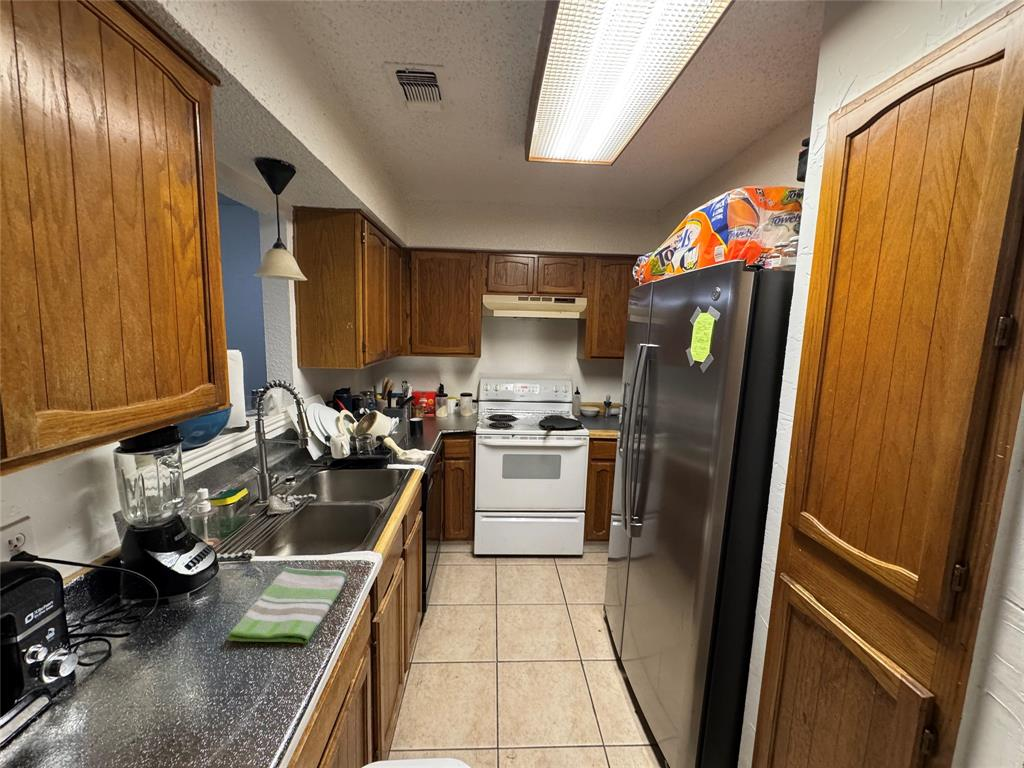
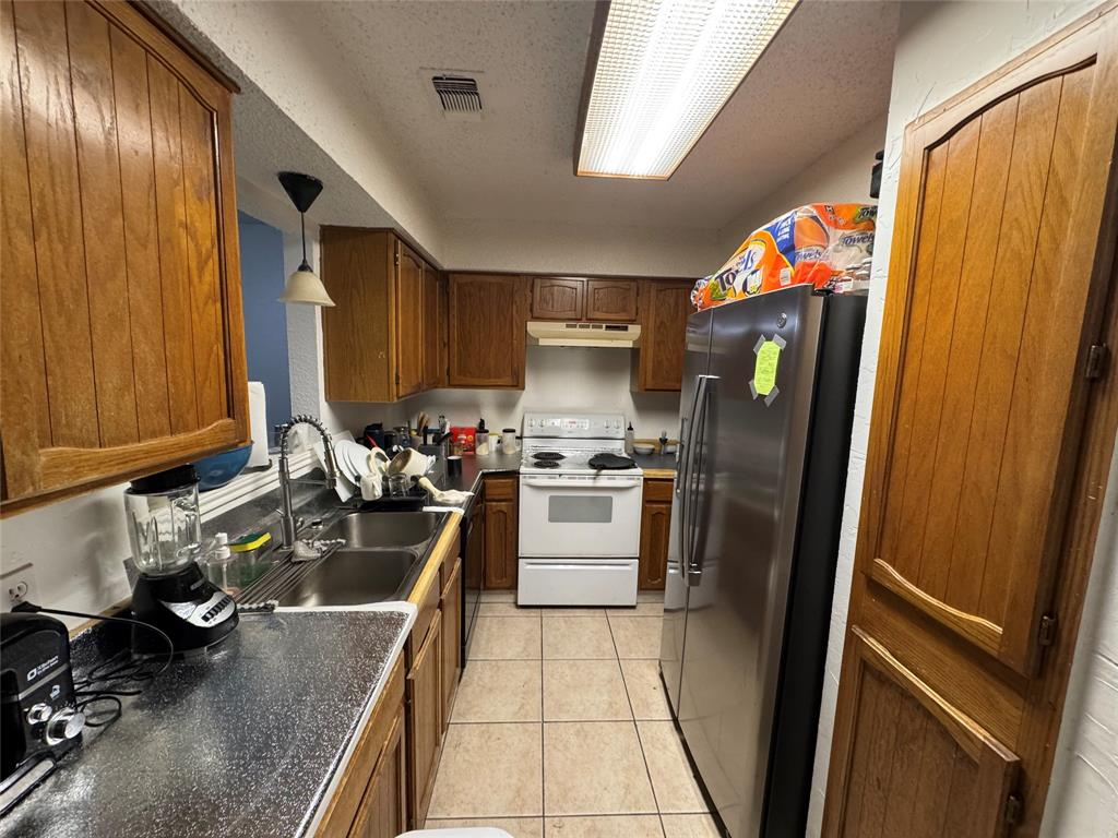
- dish towel [226,566,348,644]
